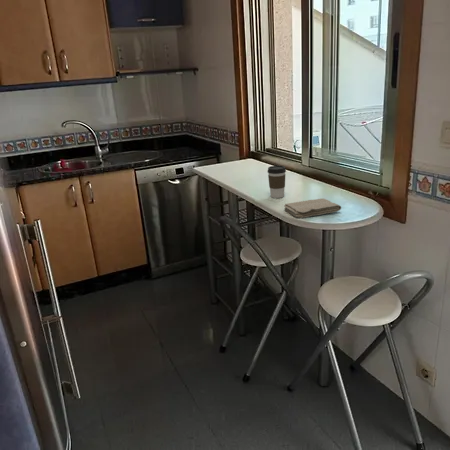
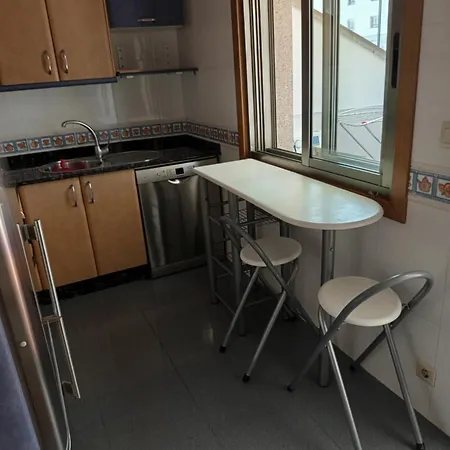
- coffee cup [267,165,287,199]
- washcloth [283,197,342,219]
